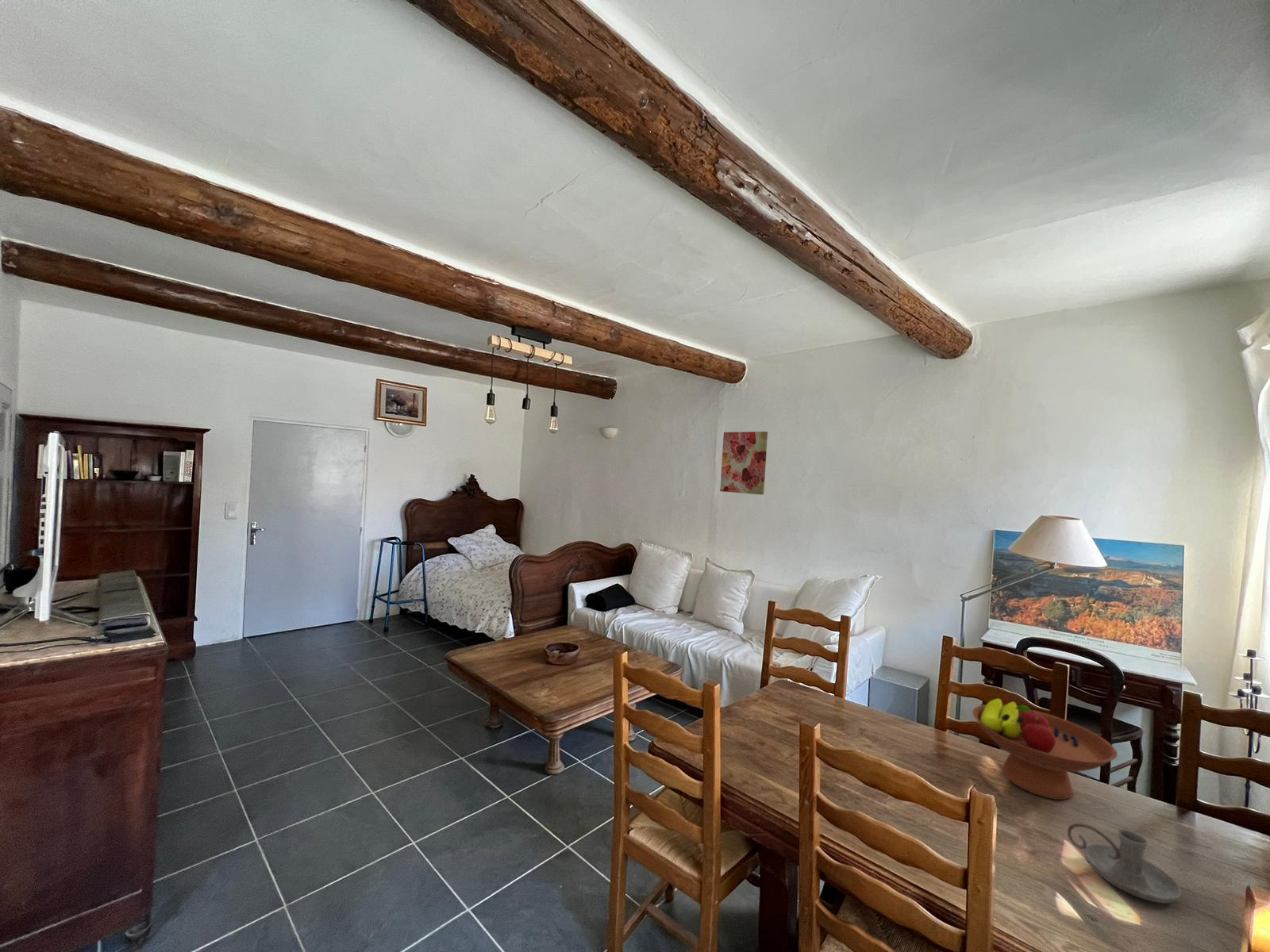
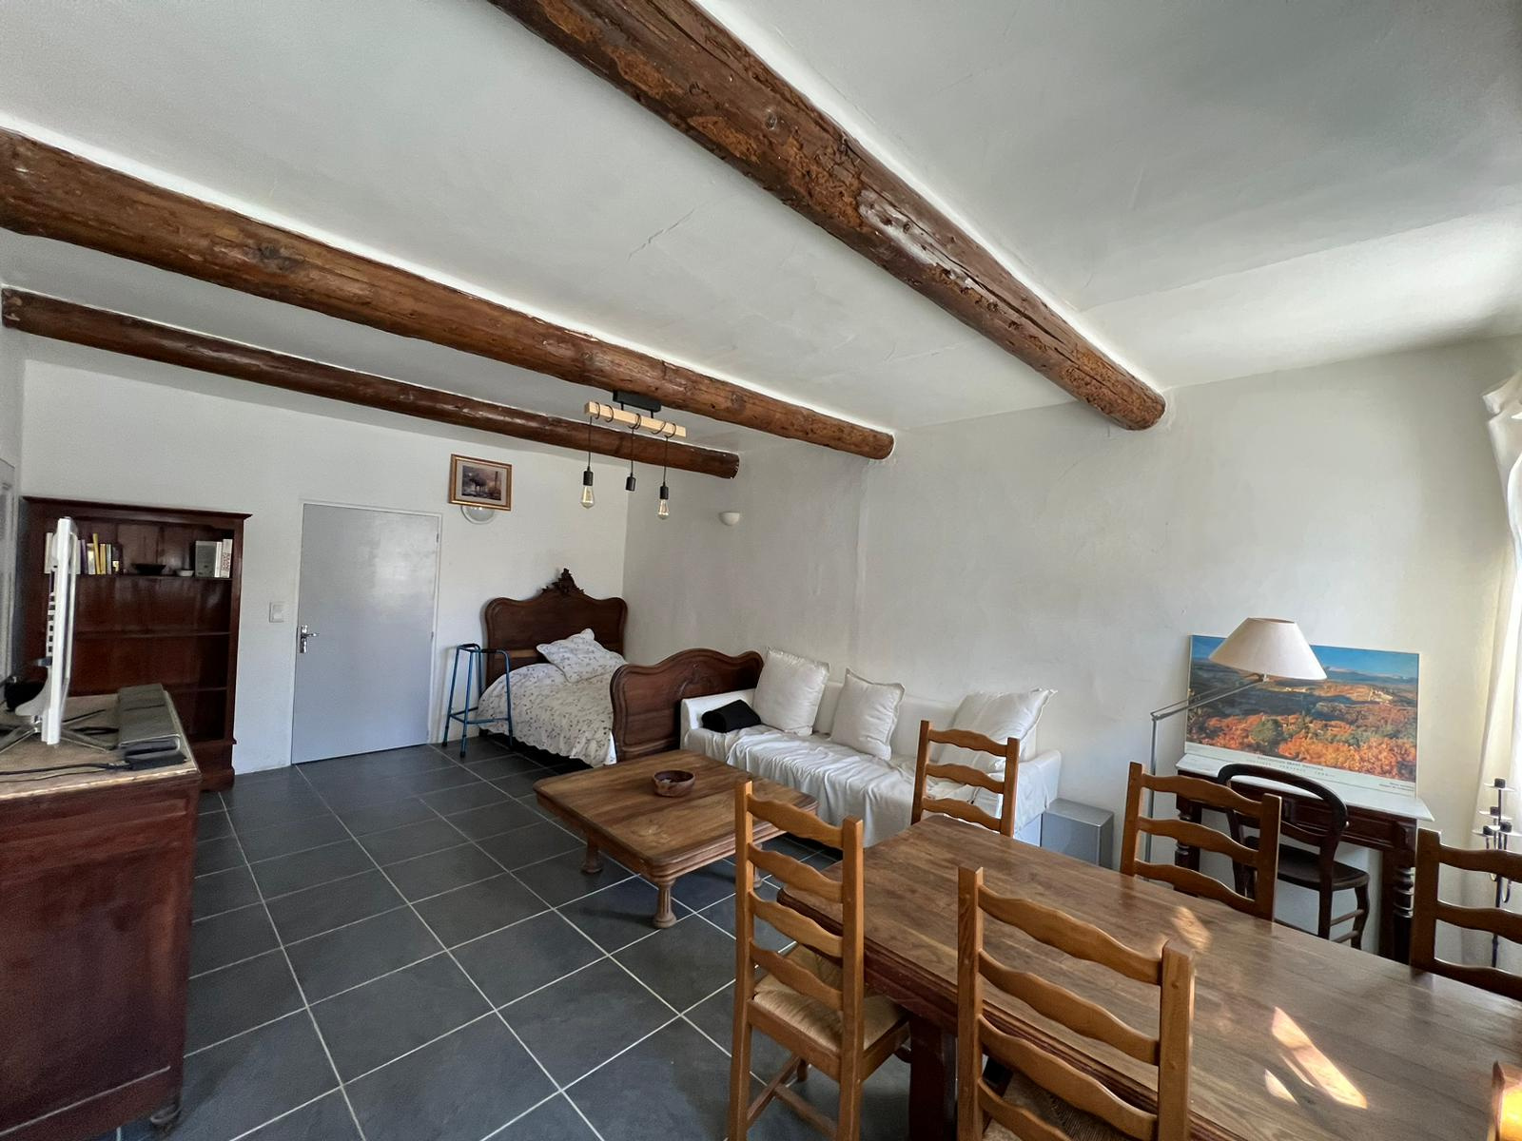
- fruit bowl [972,697,1118,800]
- candle holder [1066,823,1182,904]
- wall art [719,431,768,496]
